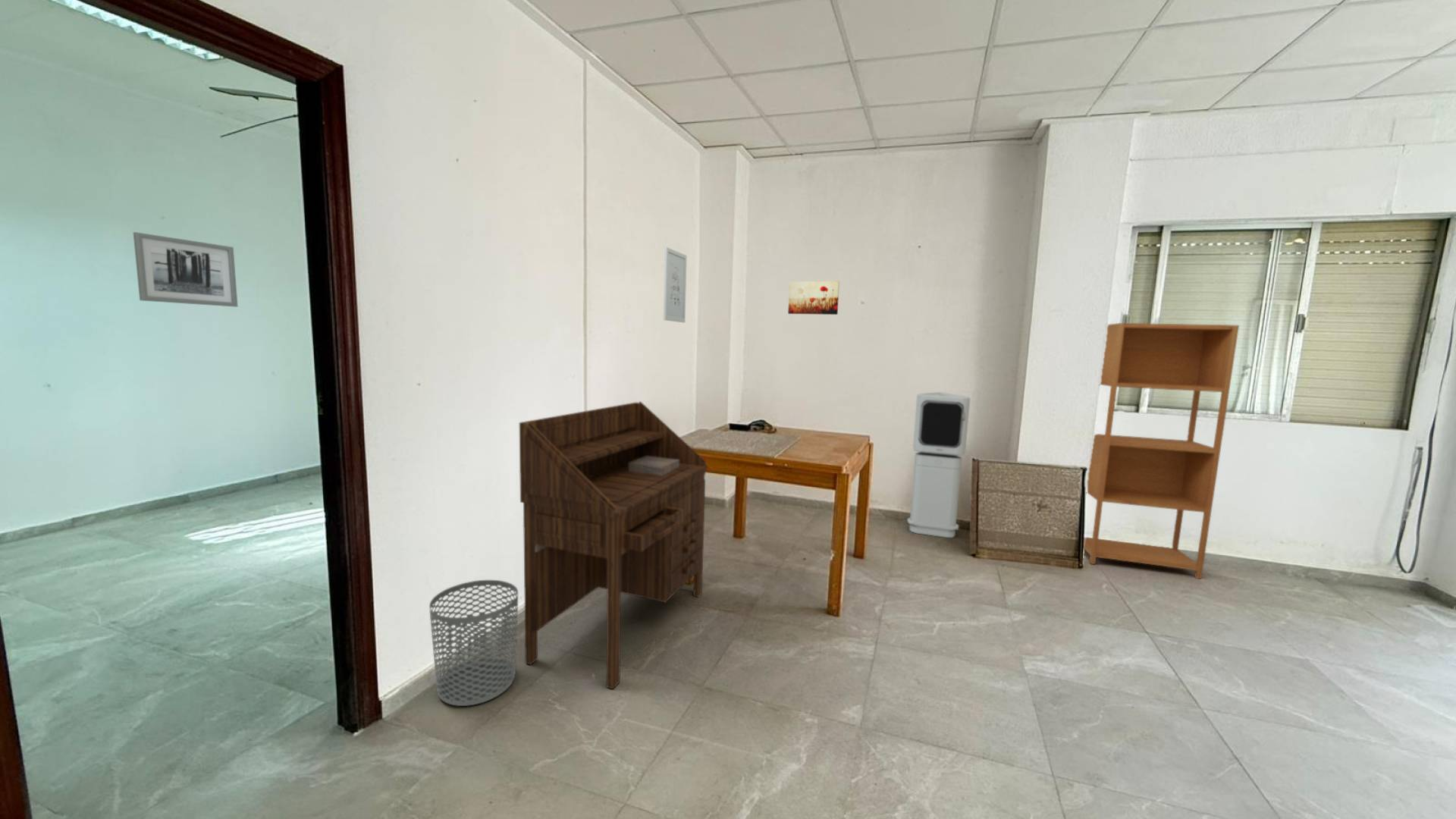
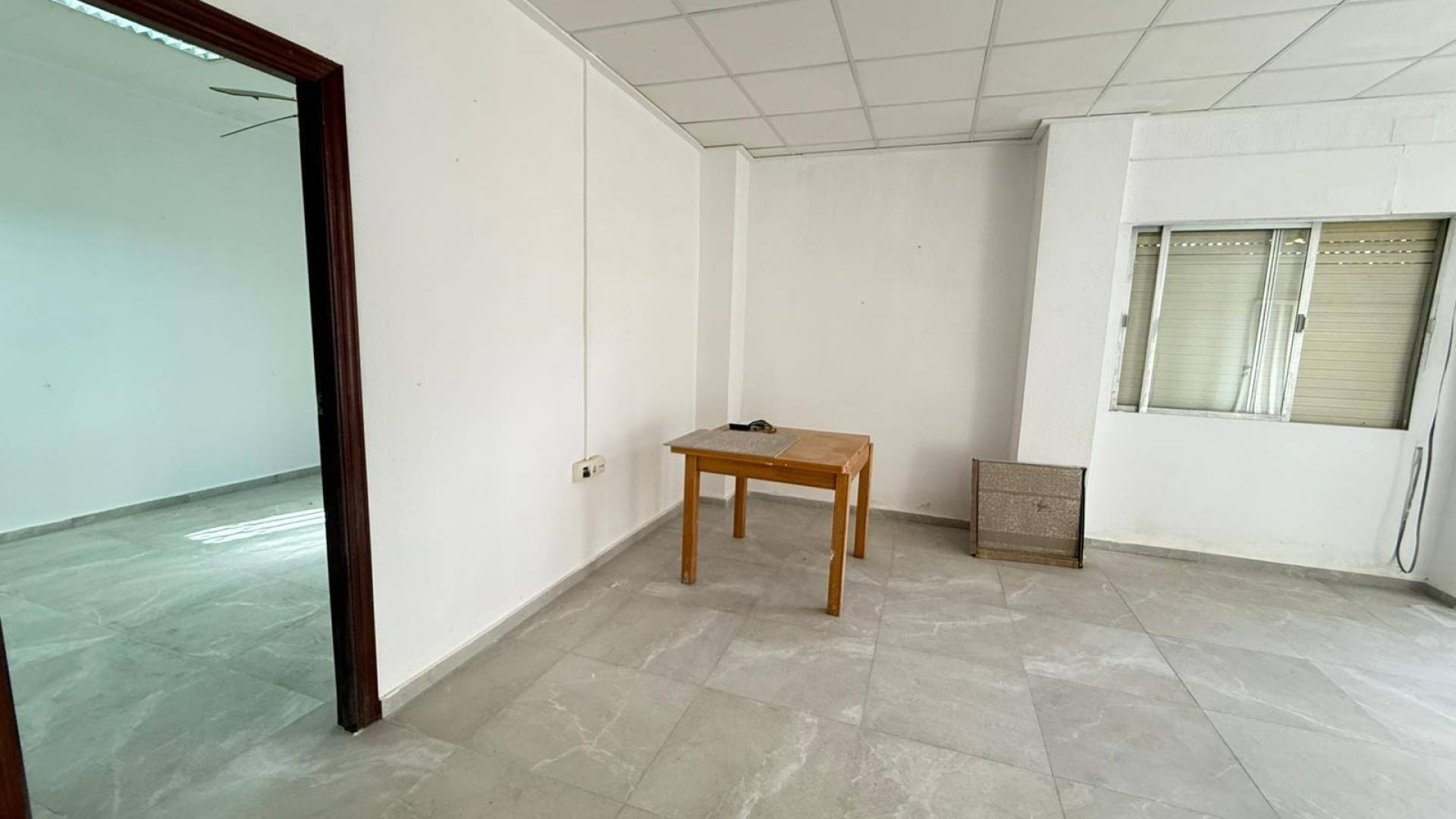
- wall art [663,246,688,323]
- desk [519,400,708,690]
- bookcase [1084,322,1240,579]
- wall art [133,231,239,308]
- waste bin [428,579,519,707]
- air purifier [906,391,971,538]
- wall art [787,281,840,315]
